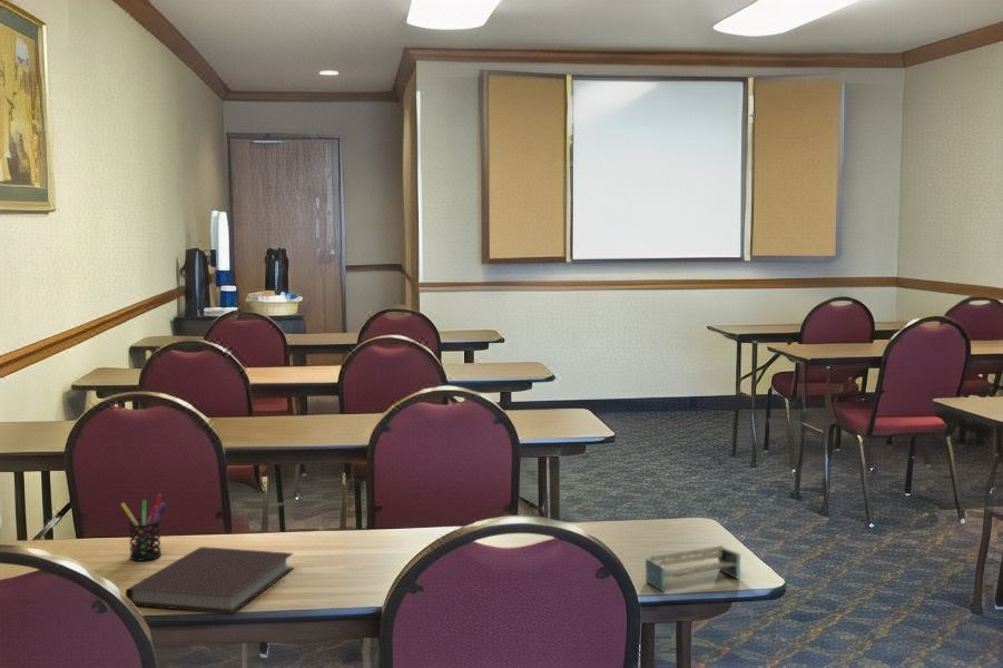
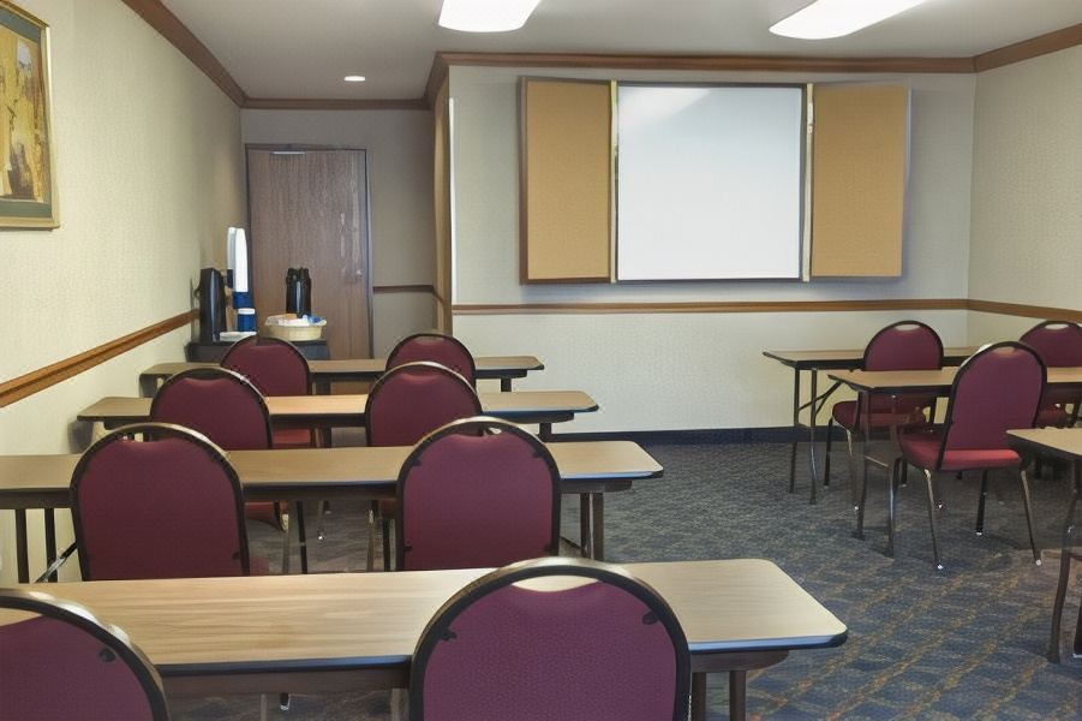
- notebook [125,546,295,615]
- pen holder [120,493,168,562]
- shelf [645,544,741,591]
